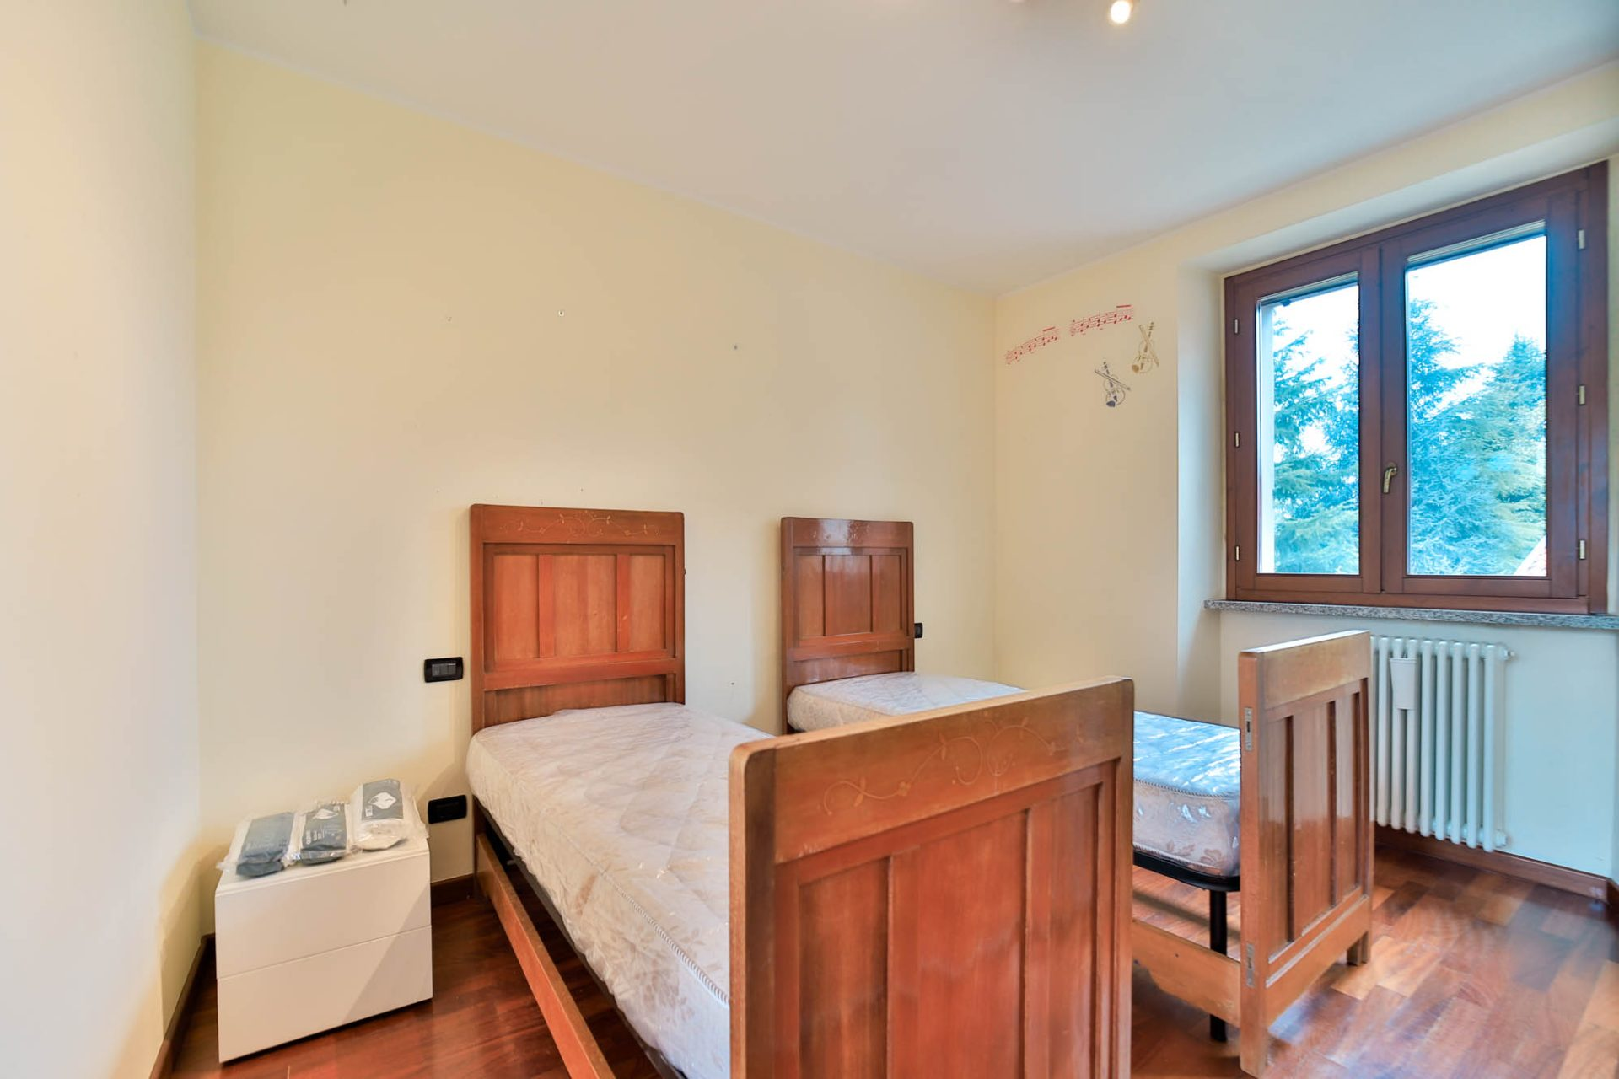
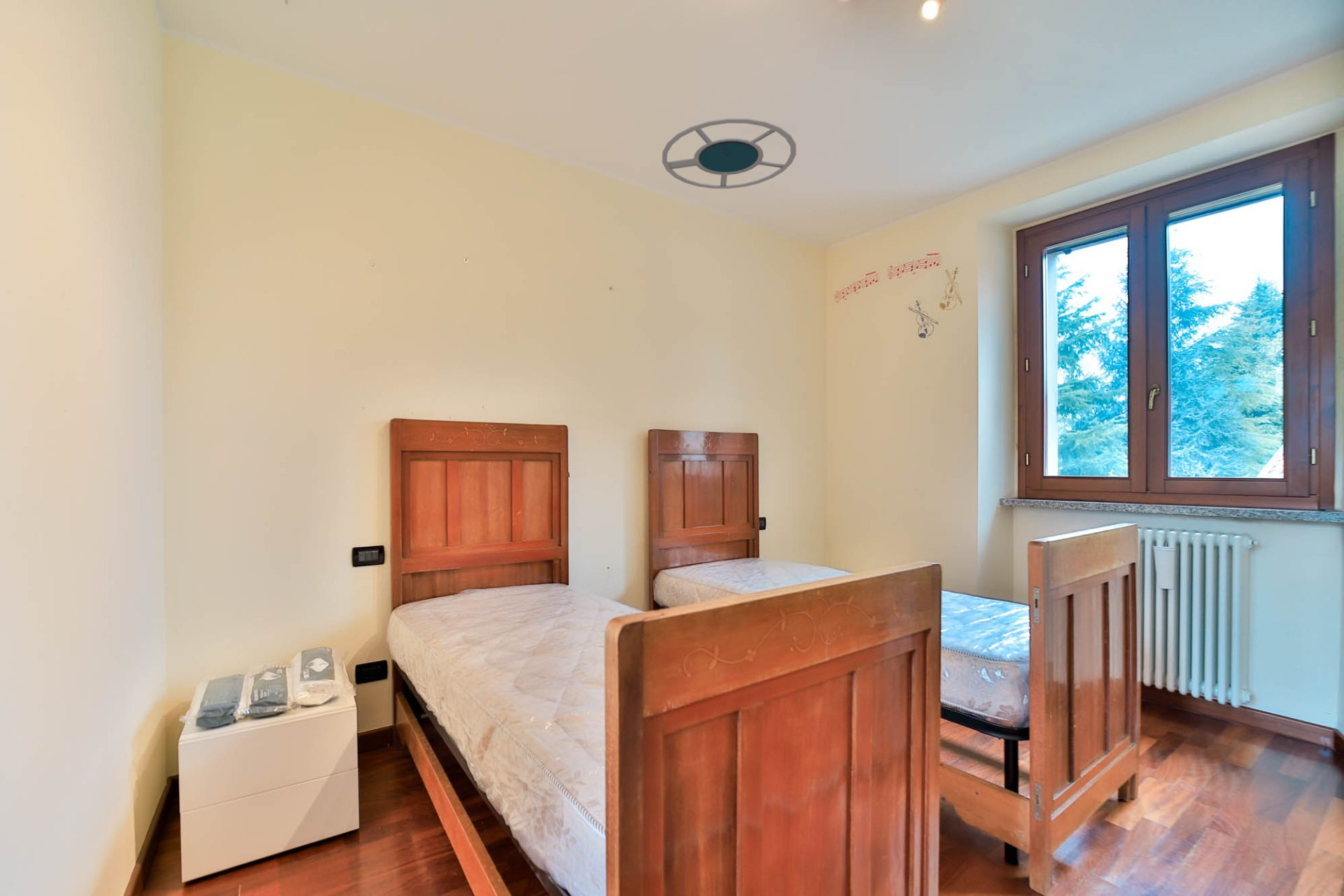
+ ceiling lamp [661,118,797,190]
